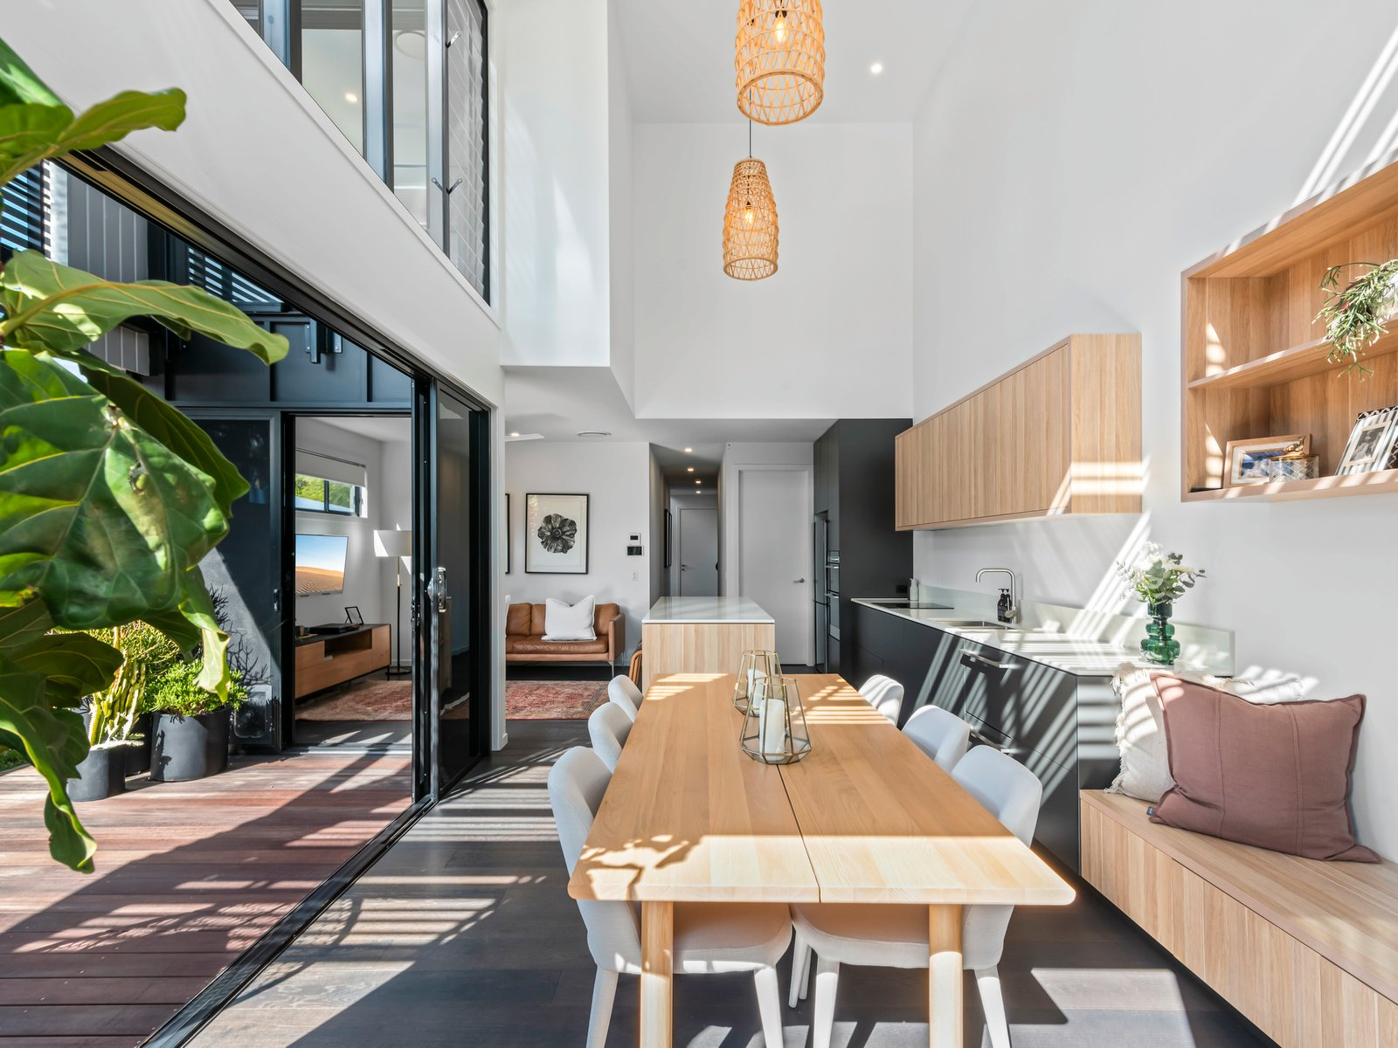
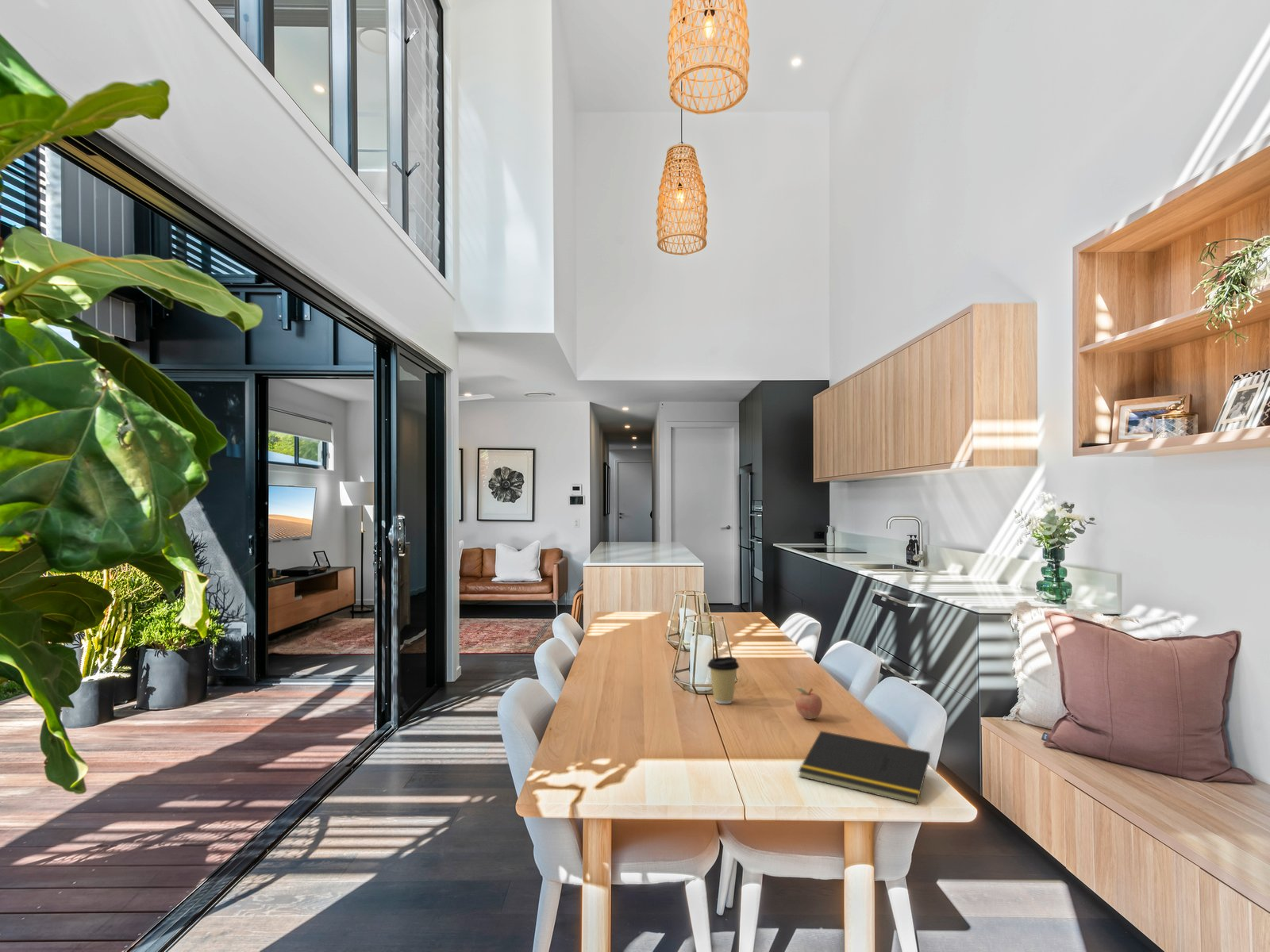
+ coffee cup [706,656,740,704]
+ fruit [793,687,823,720]
+ notepad [798,730,931,805]
